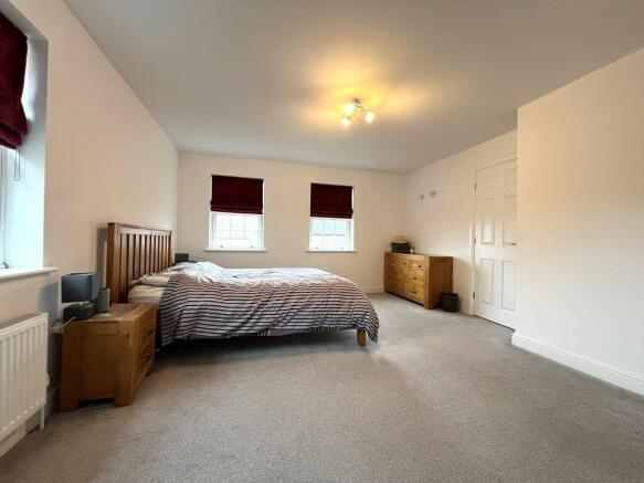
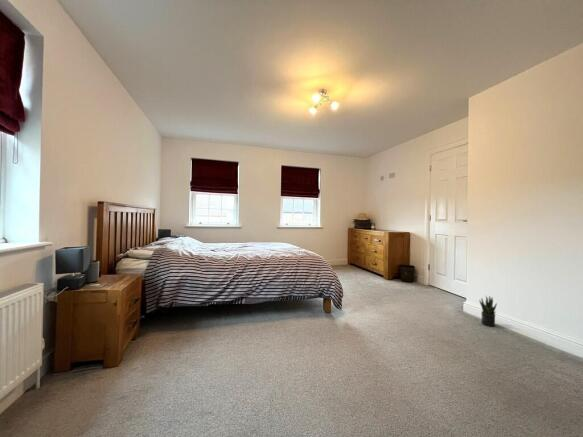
+ potted plant [478,295,498,327]
